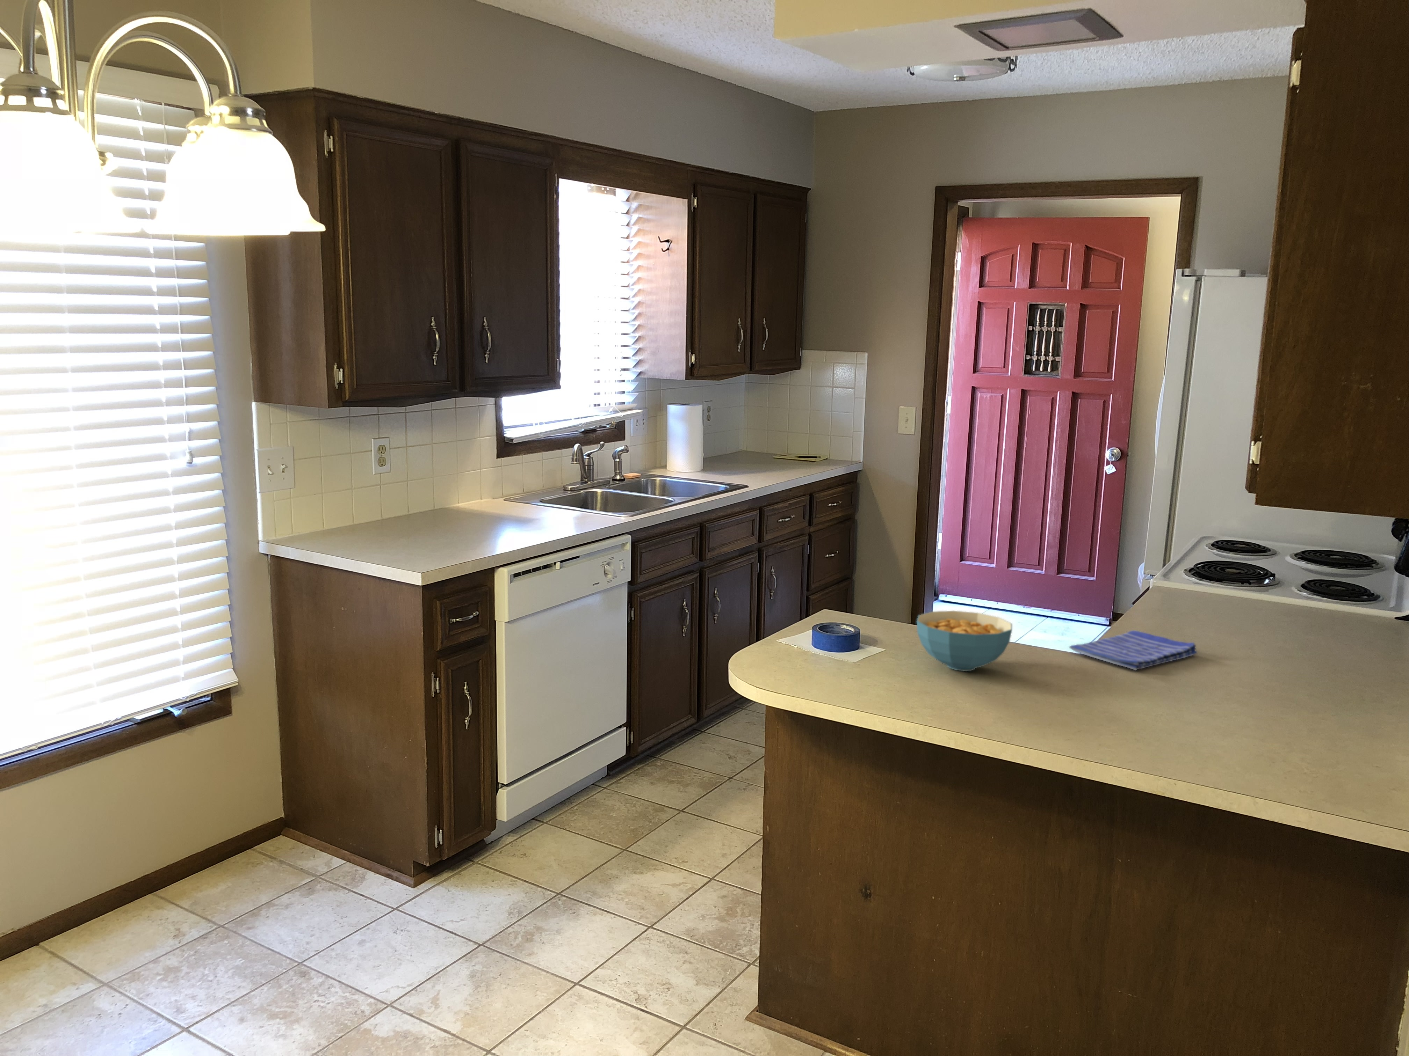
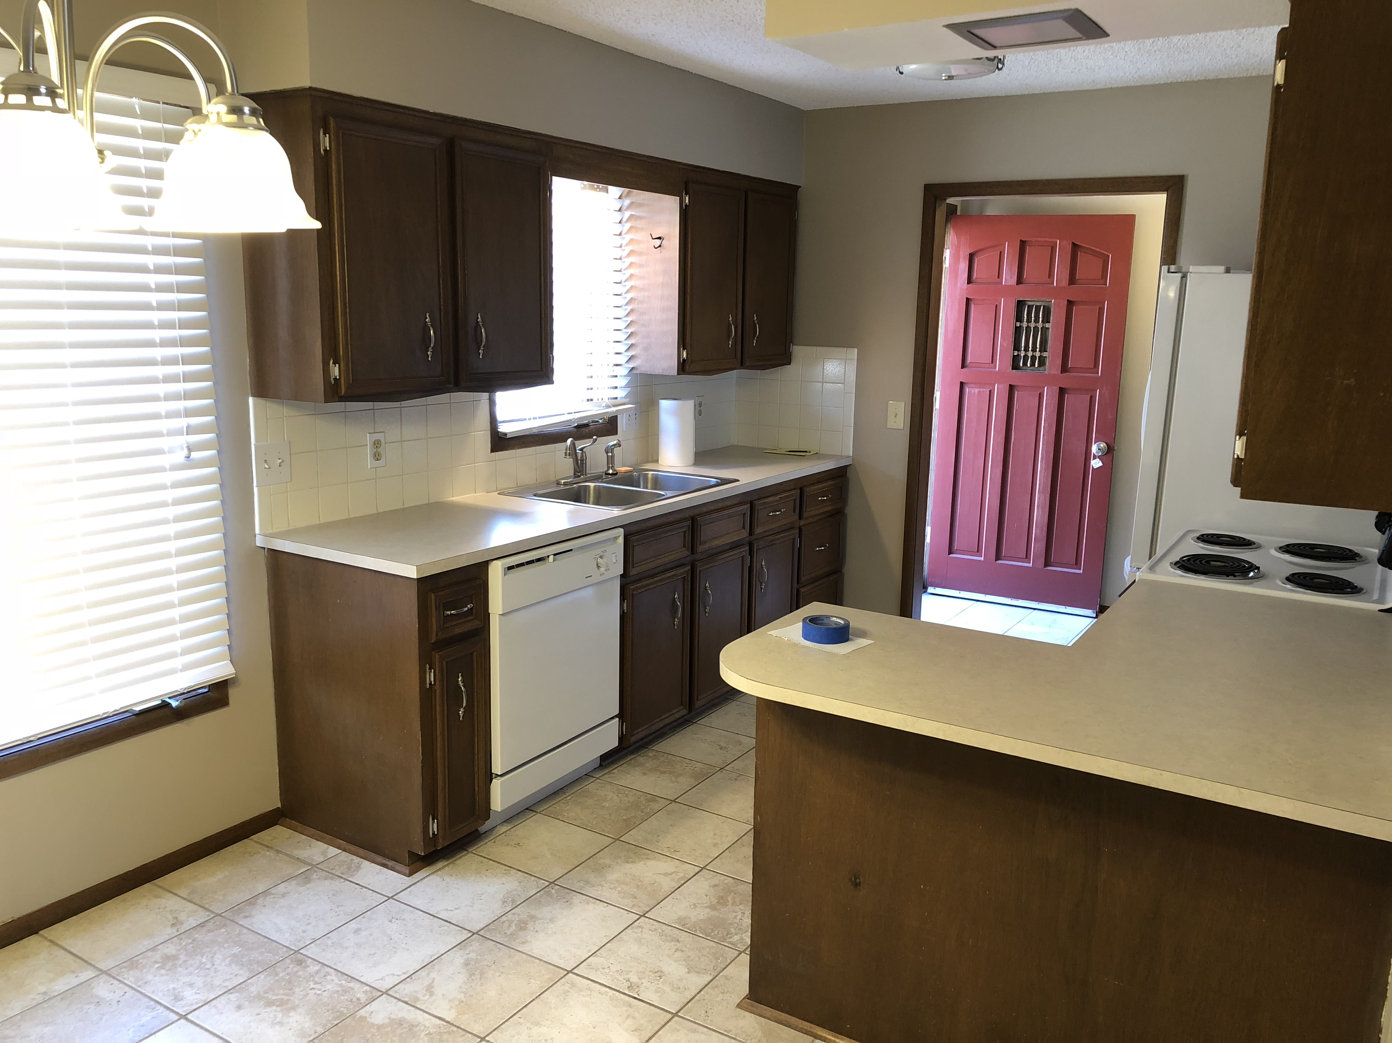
- cereal bowl [916,610,1013,671]
- dish towel [1070,630,1198,671]
